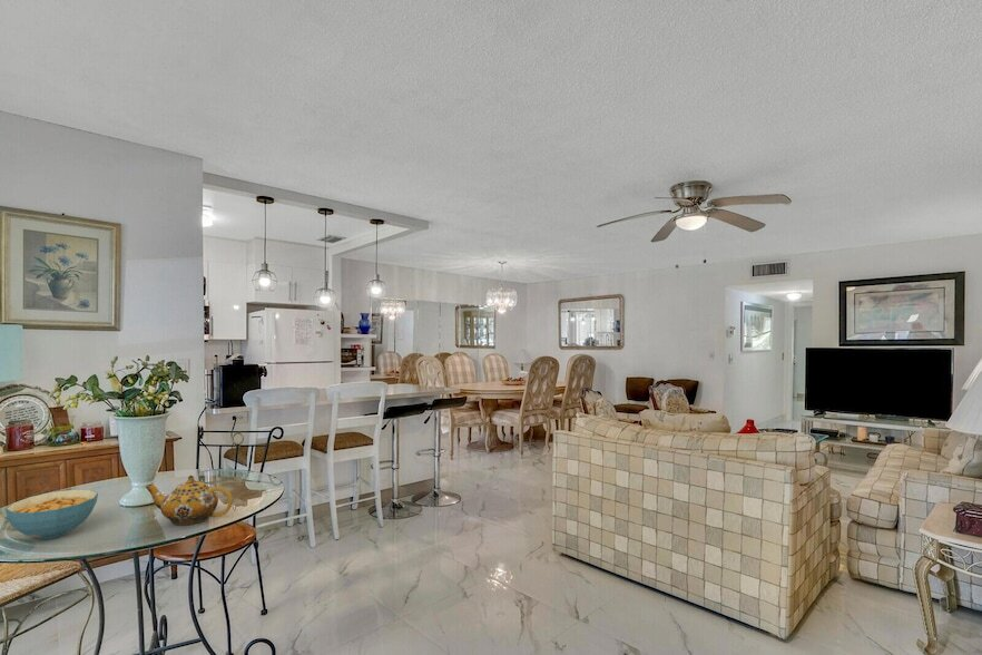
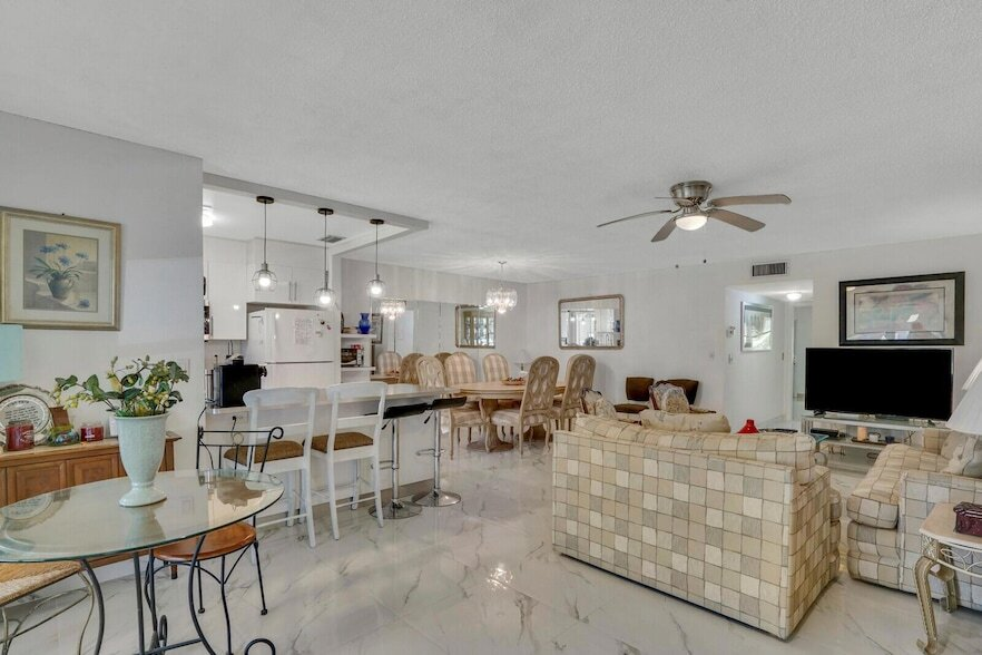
- cereal bowl [4,489,99,540]
- teapot [145,475,234,527]
